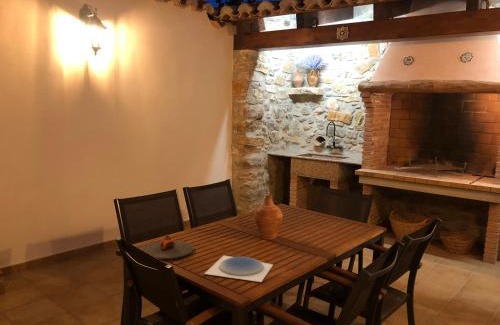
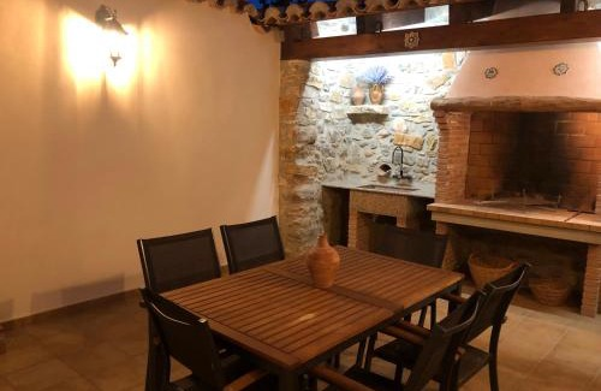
- plate [139,234,195,261]
- plate [203,255,274,283]
